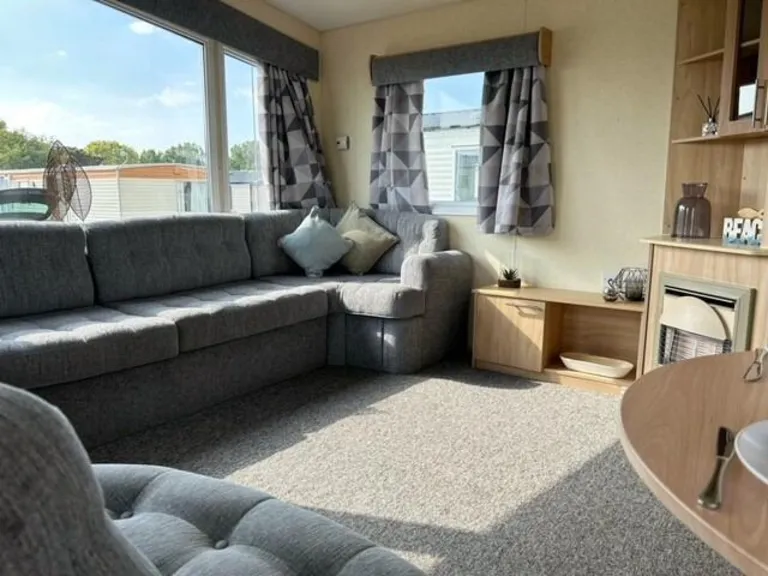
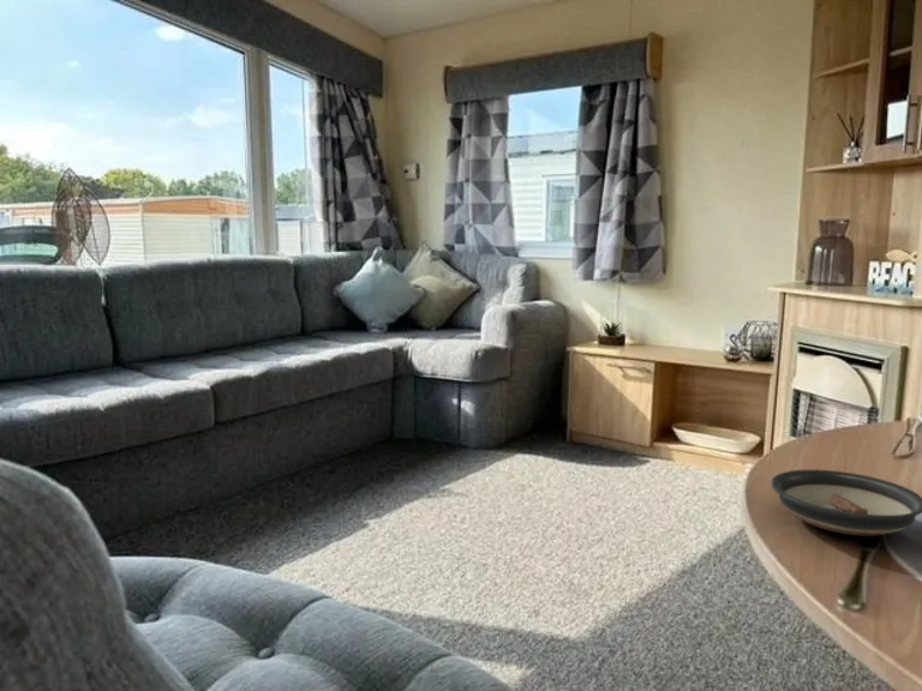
+ saucer [770,469,922,536]
